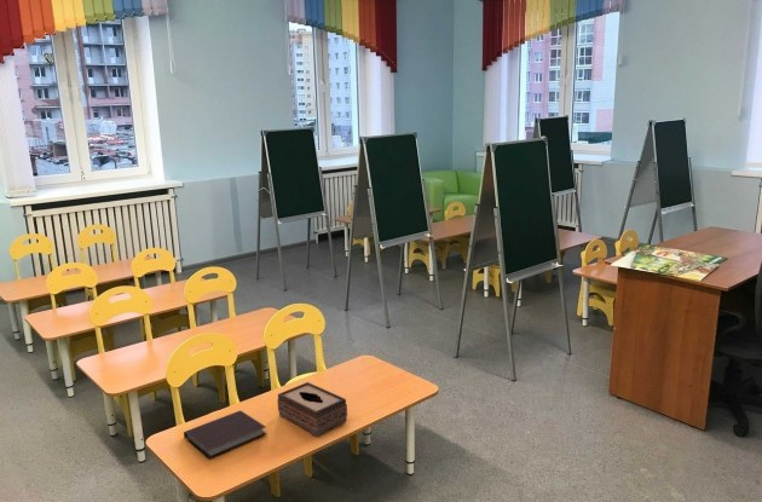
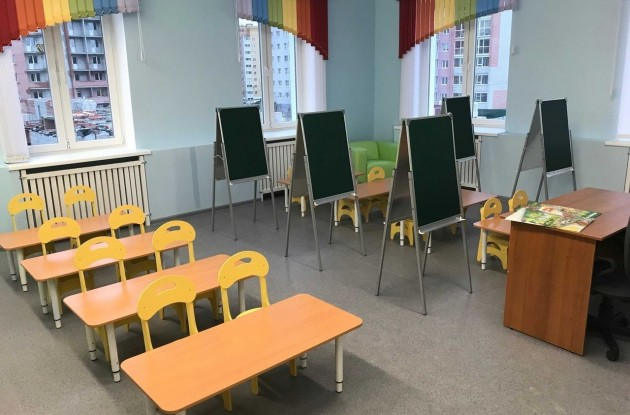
- tissue box [276,381,348,437]
- notebook [183,410,267,460]
